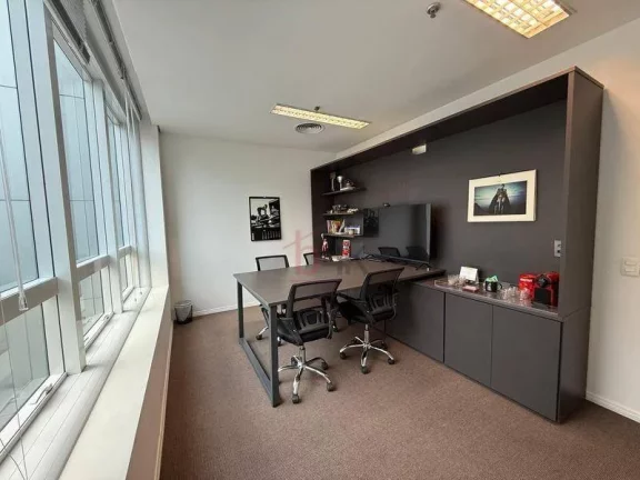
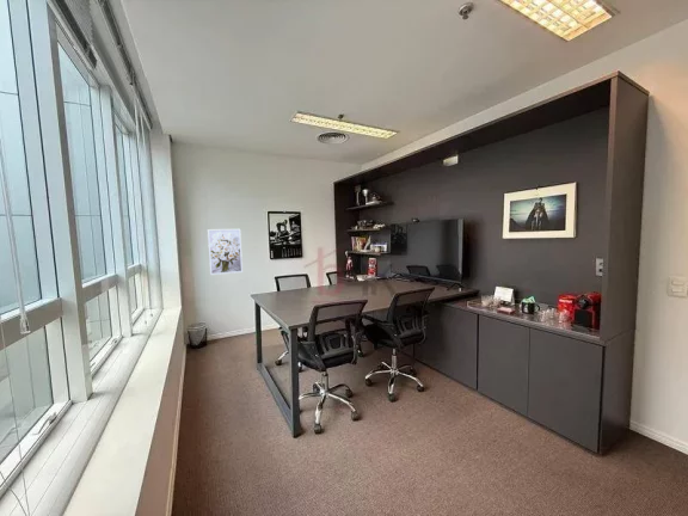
+ wall art [207,228,244,276]
